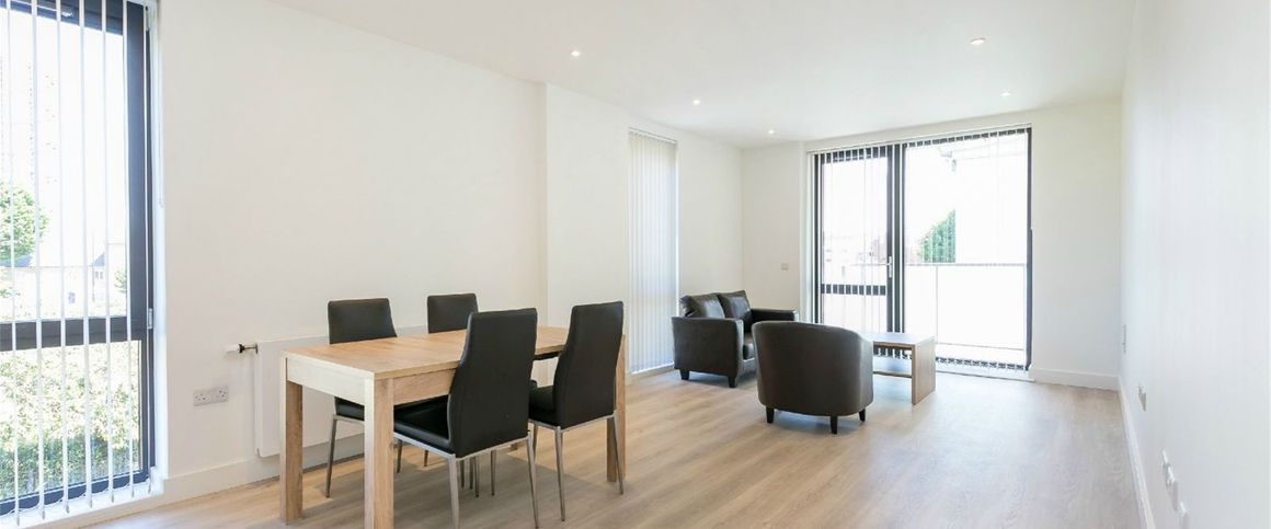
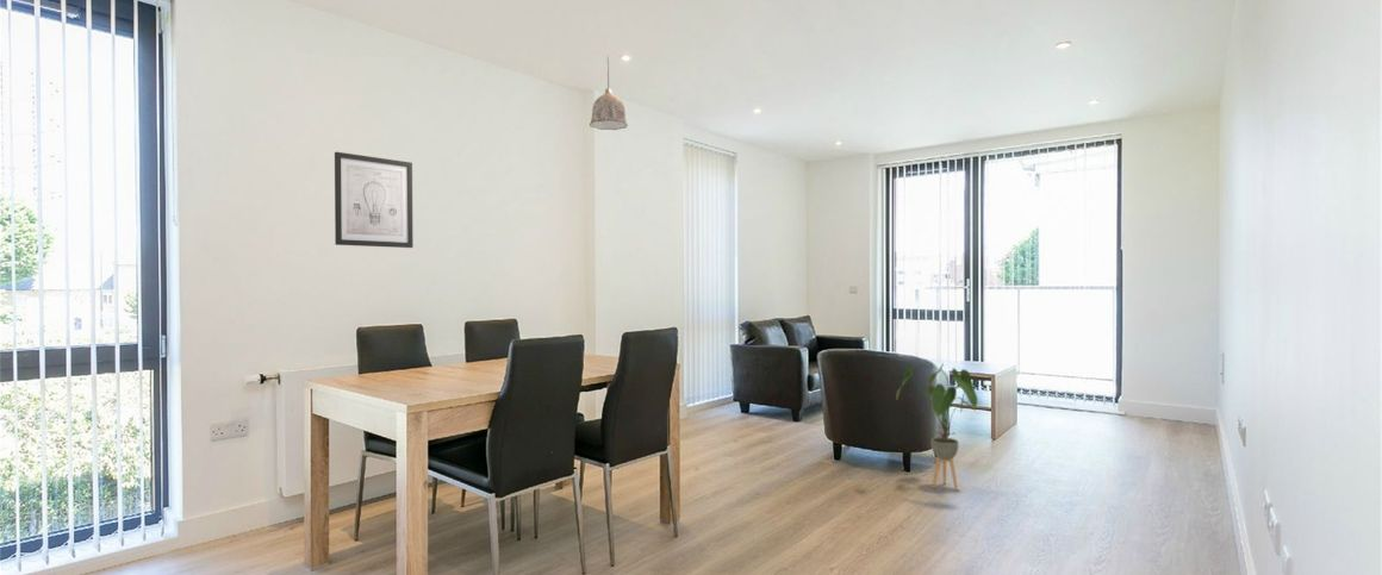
+ pendant lamp [589,55,629,131]
+ house plant [895,363,978,492]
+ wall art [334,151,415,249]
